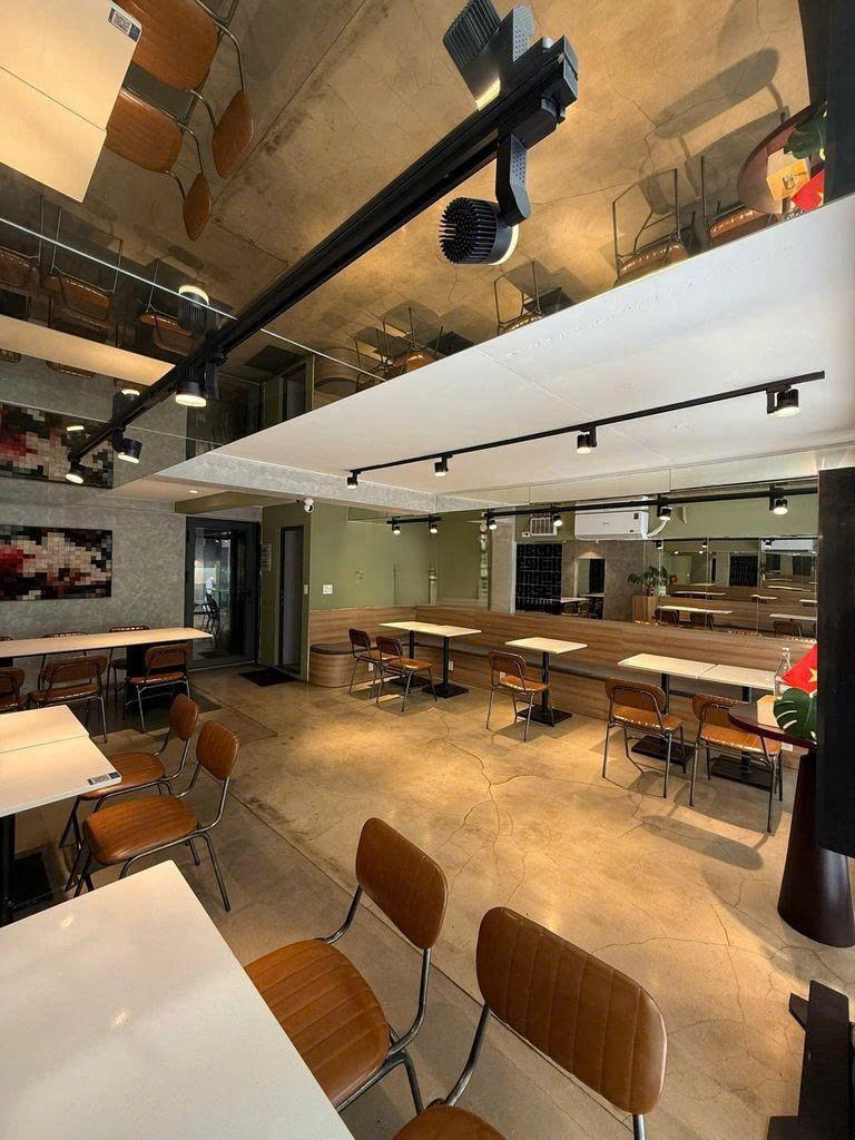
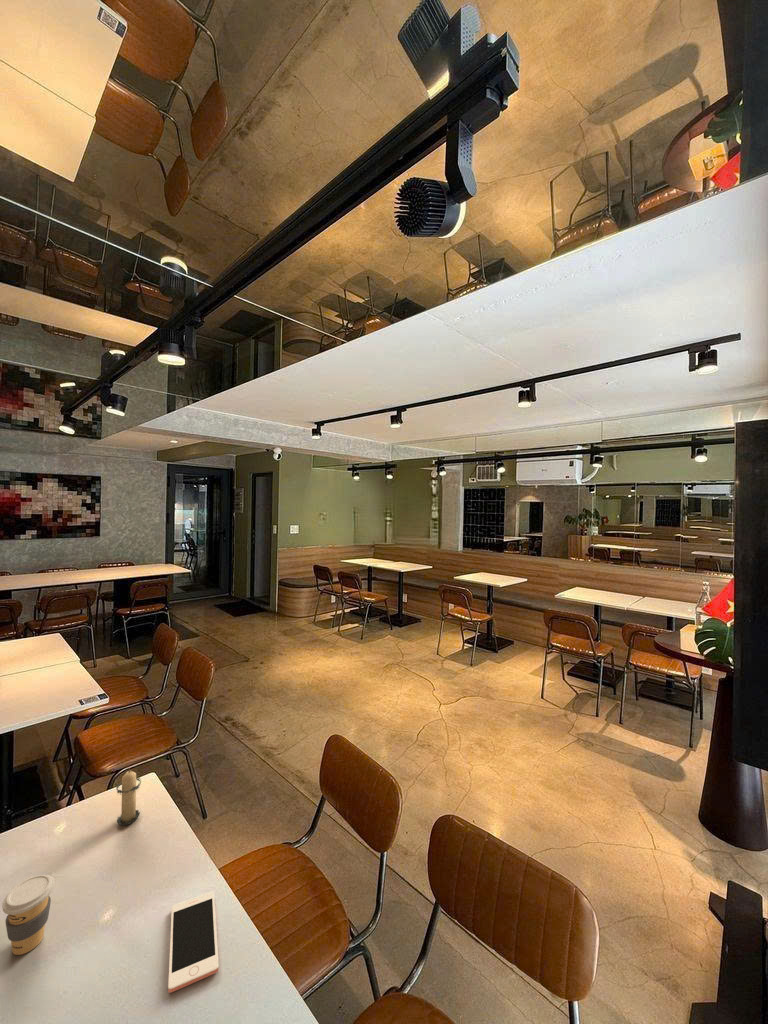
+ candle [115,767,142,826]
+ cell phone [167,891,220,994]
+ coffee cup [1,874,55,956]
